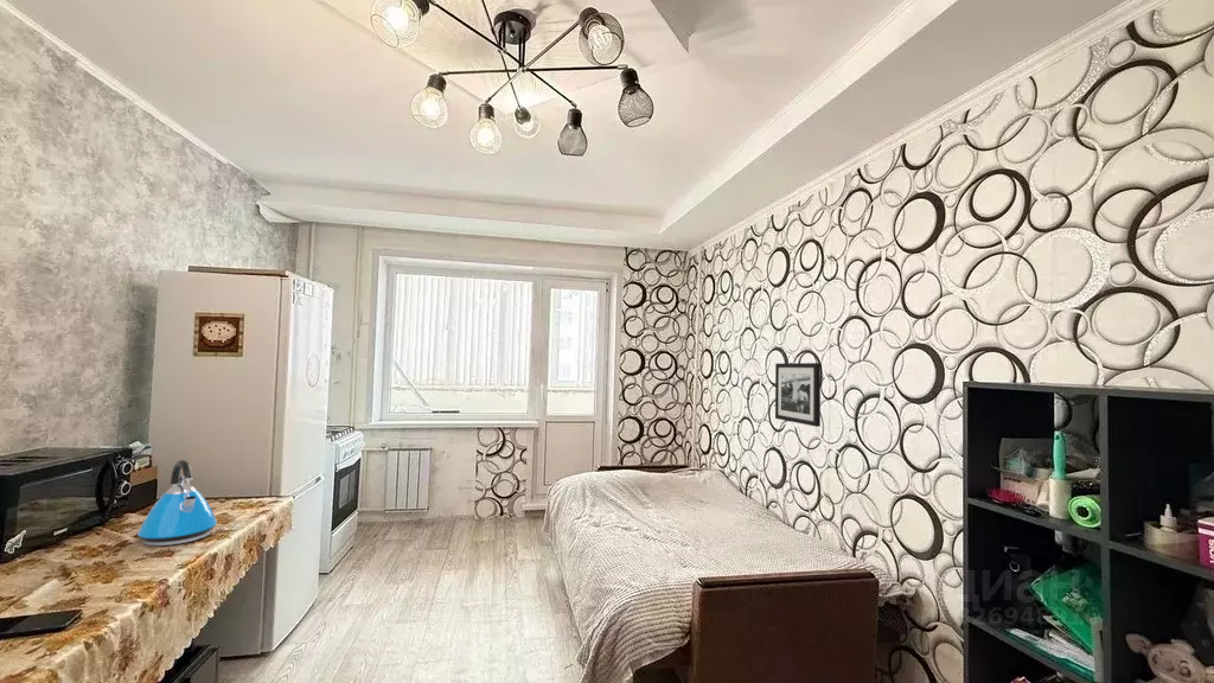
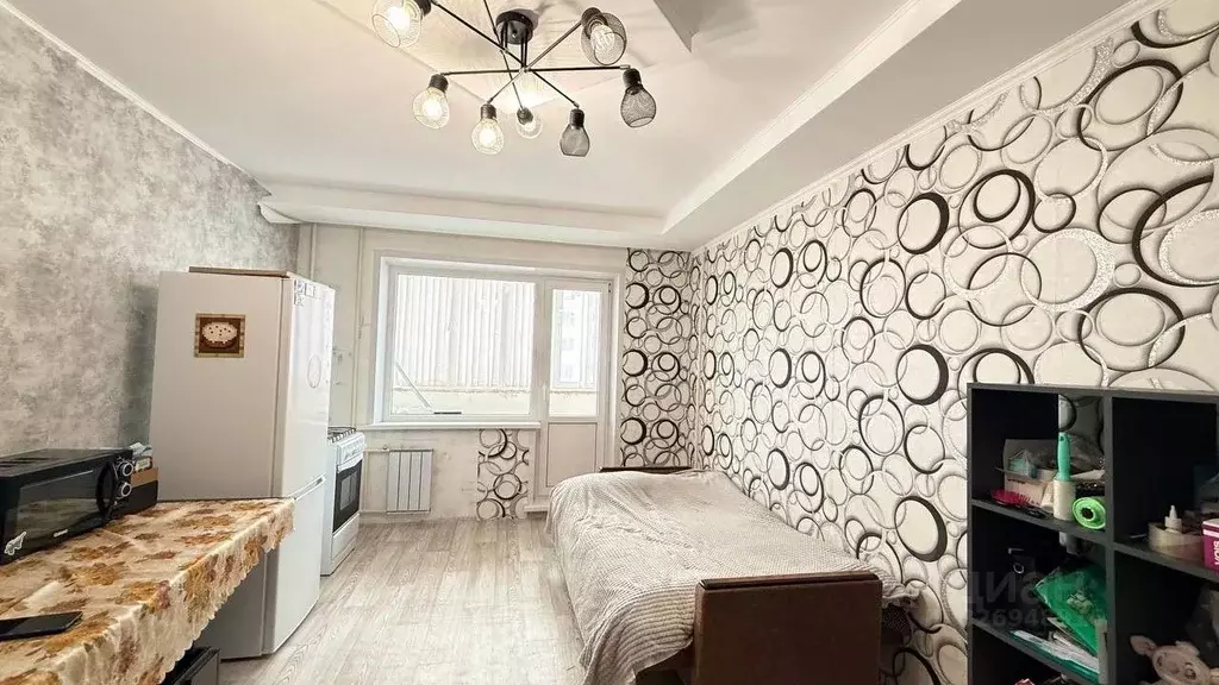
- picture frame [774,362,822,428]
- kettle [136,459,218,547]
